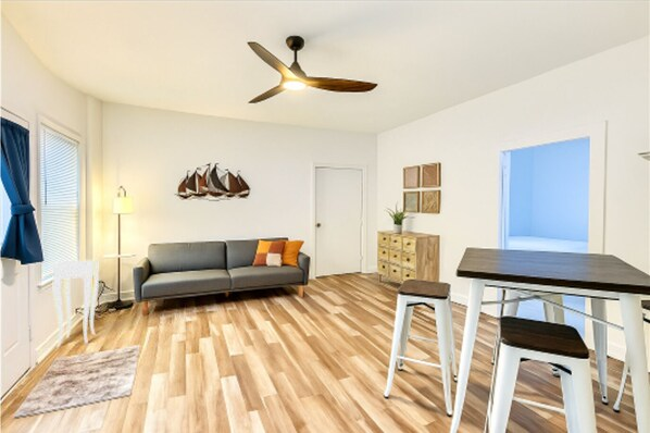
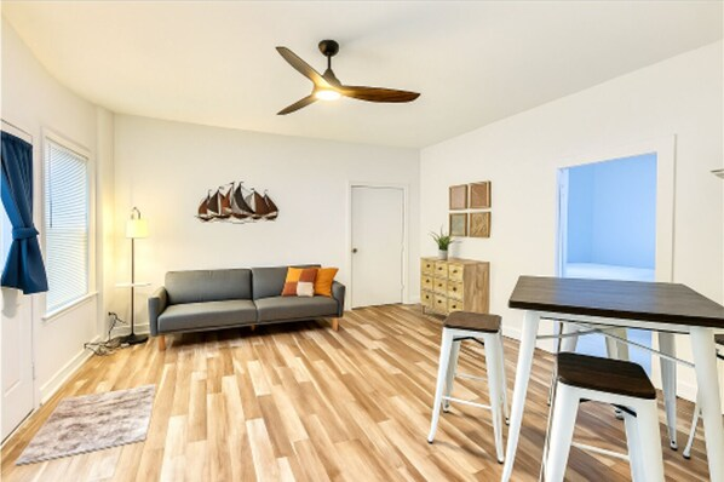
- side table [50,258,101,348]
